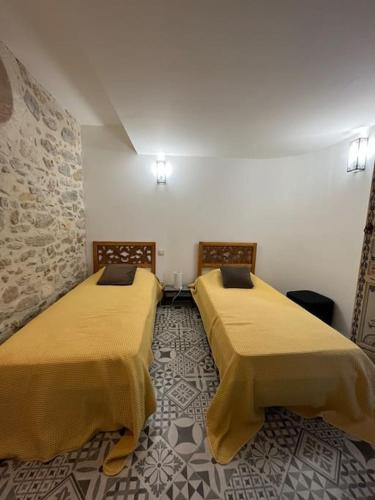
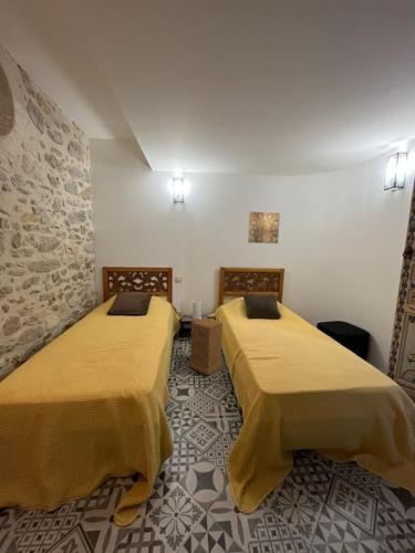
+ wall art [247,211,281,244]
+ nightstand [187,317,224,376]
